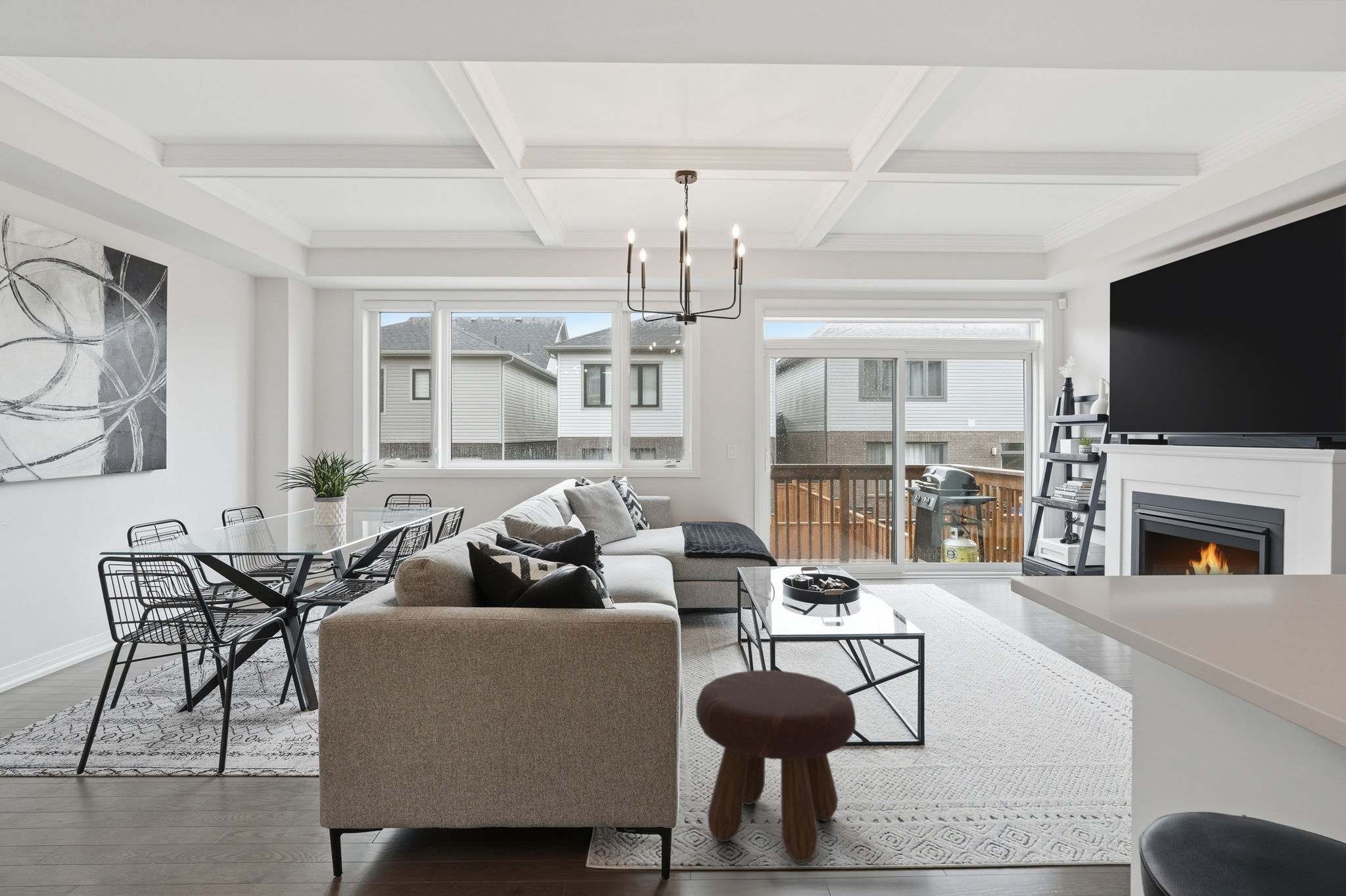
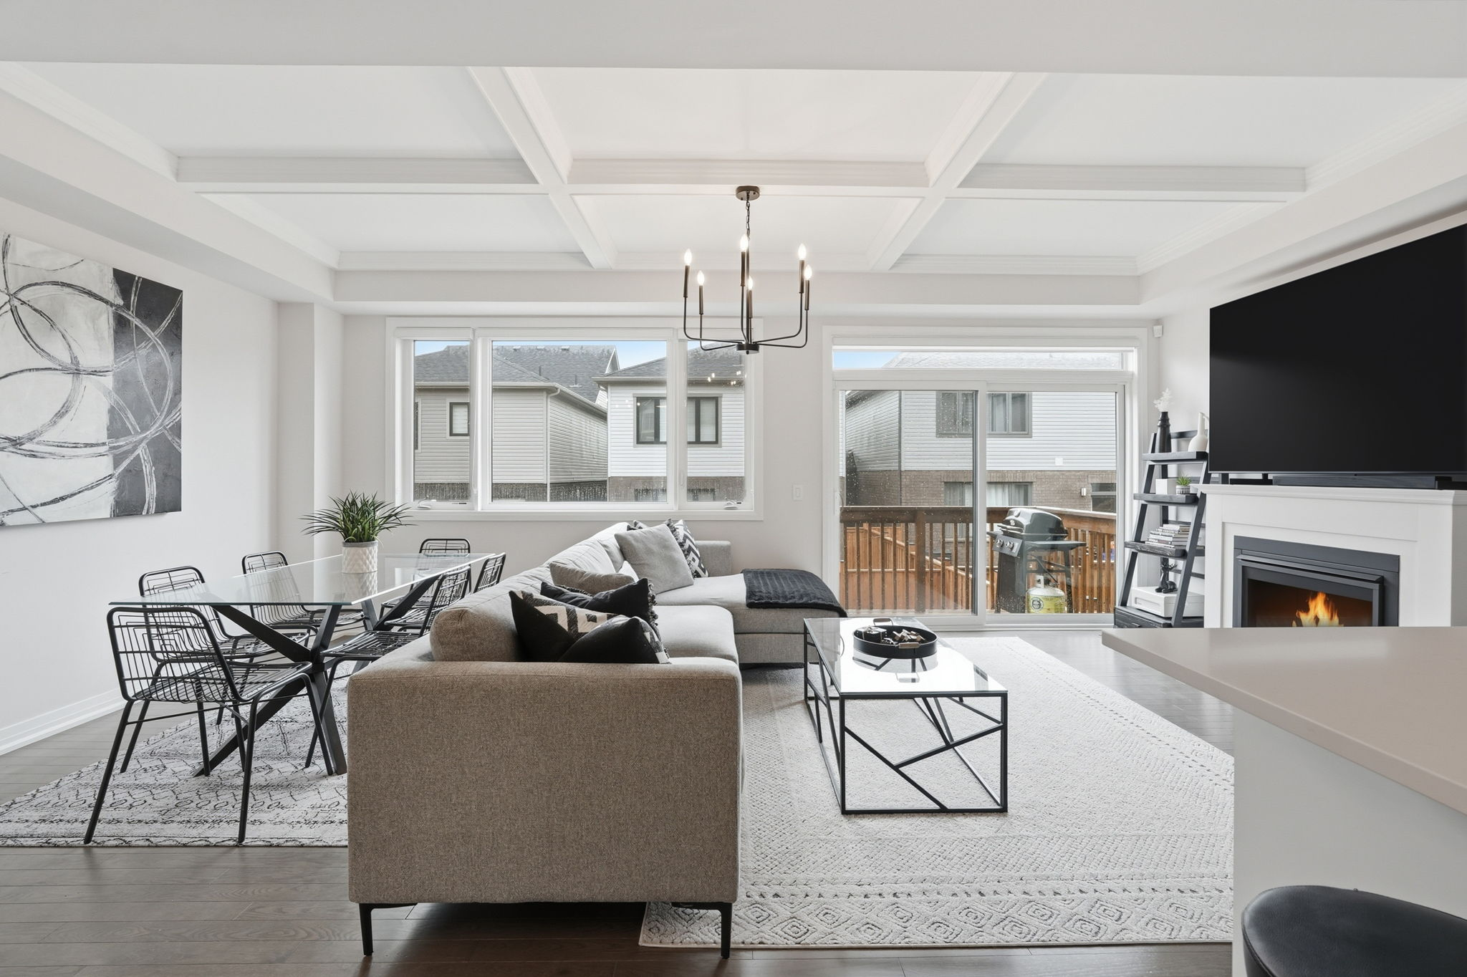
- footstool [695,669,856,862]
